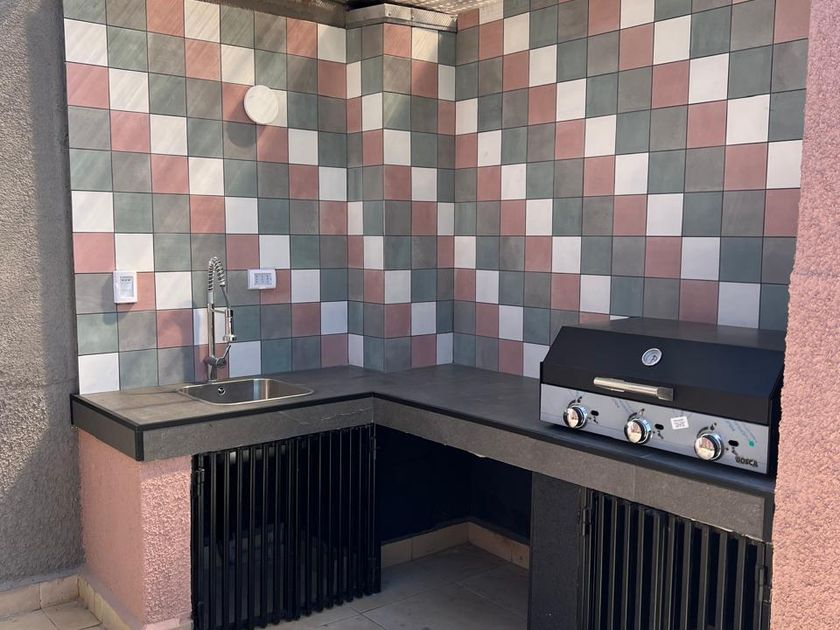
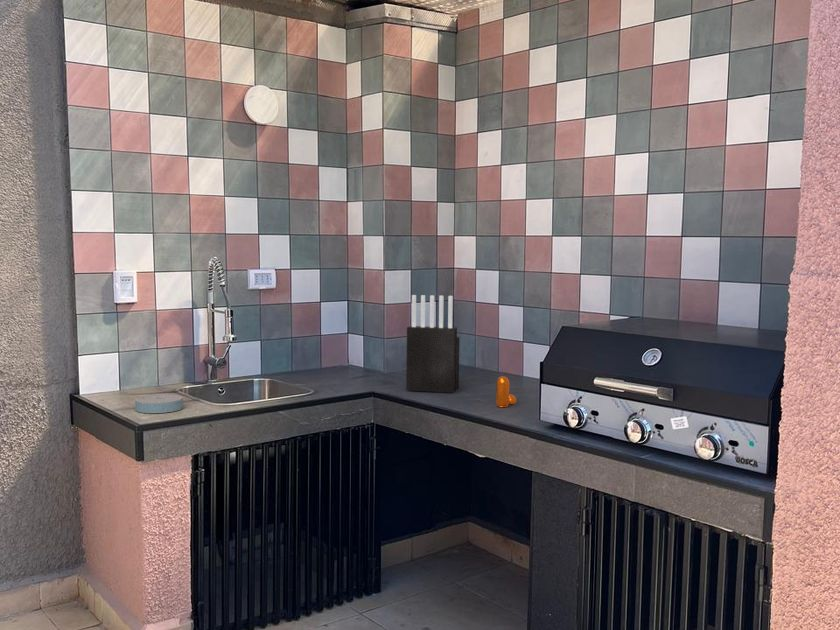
+ pepper shaker [495,375,517,408]
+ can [134,393,184,414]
+ knife block [405,294,460,394]
